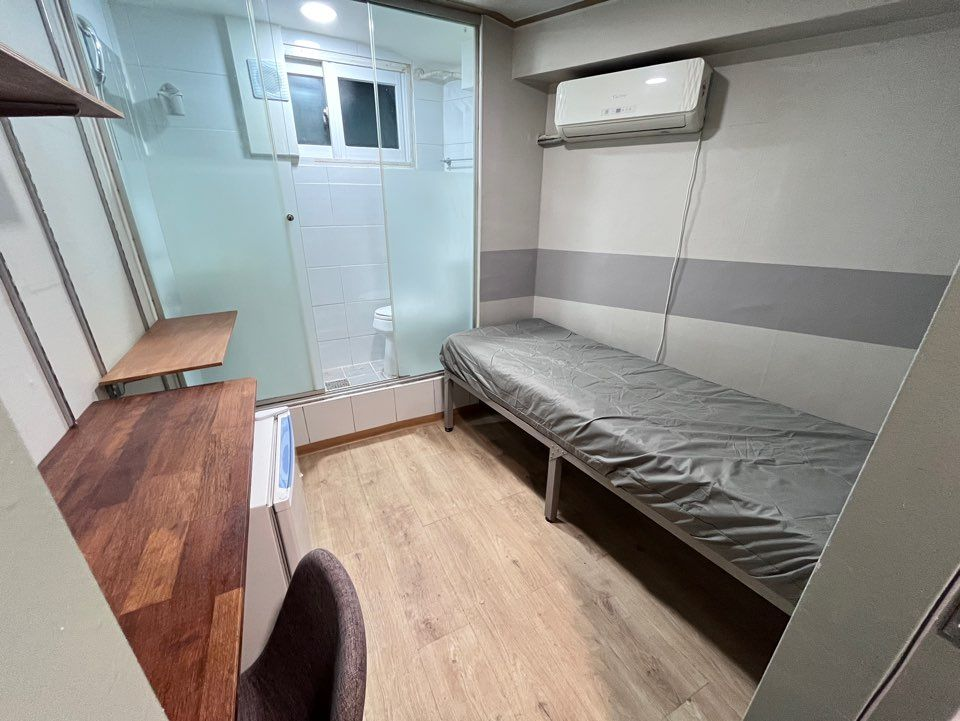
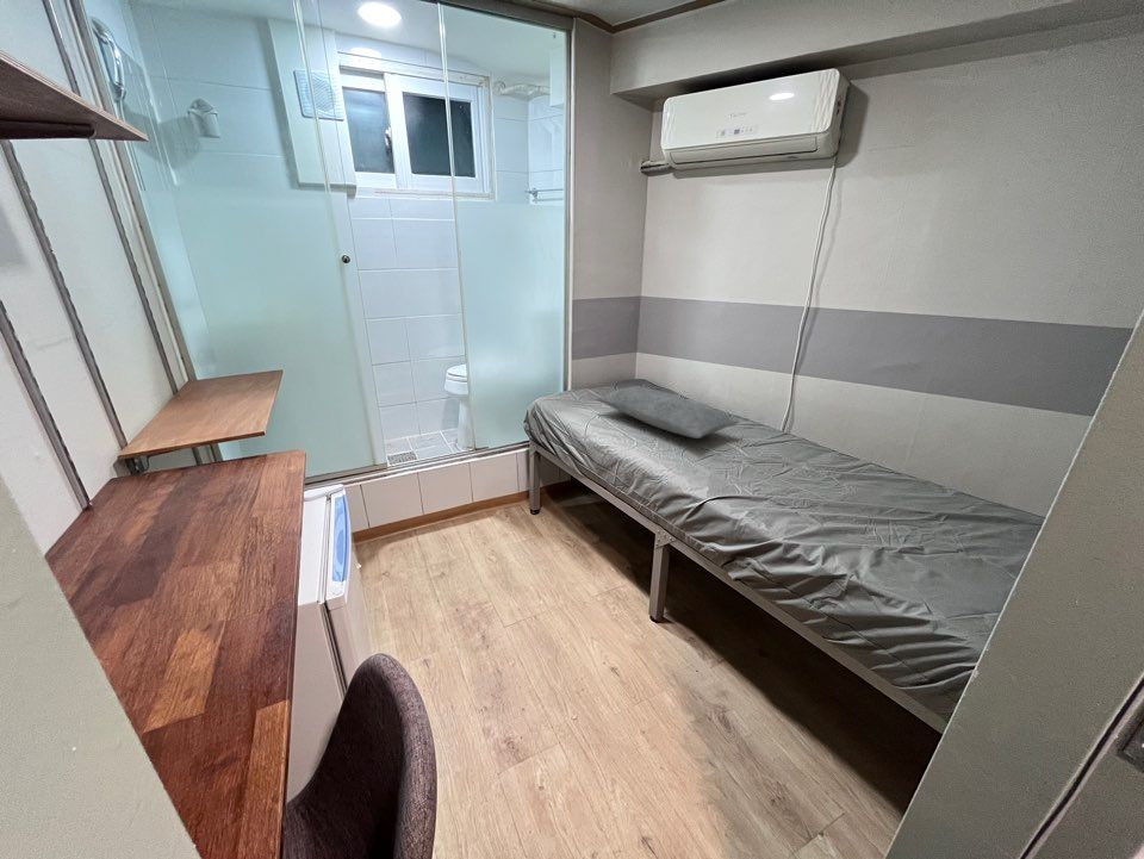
+ pillow [596,385,741,440]
